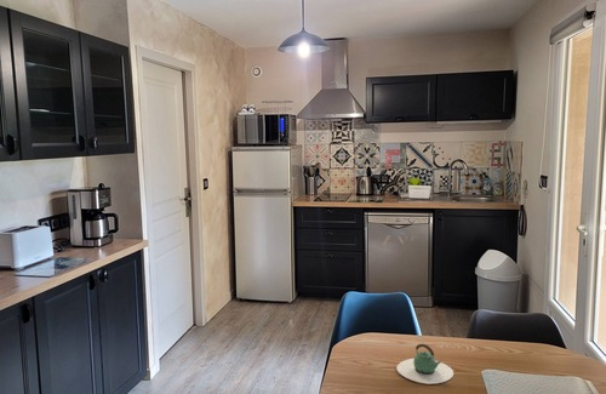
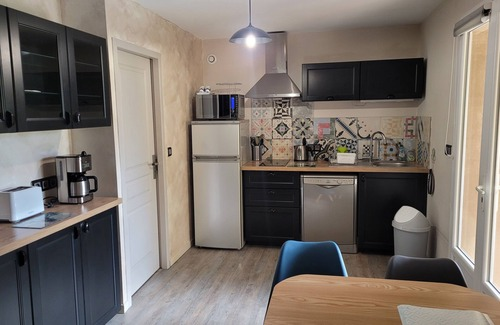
- teapot [395,343,454,386]
